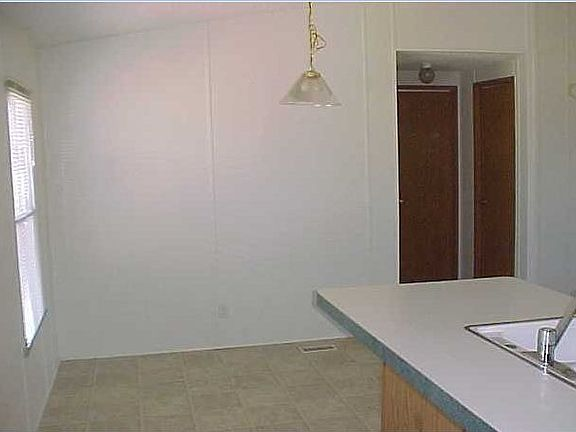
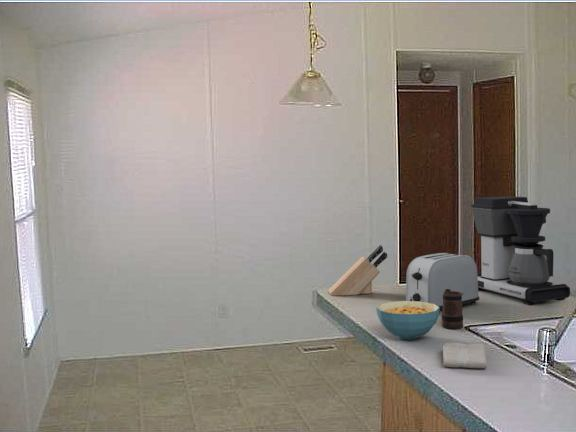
+ knife block [328,244,388,297]
+ washcloth [442,342,488,369]
+ toaster [405,252,480,310]
+ mug [441,289,464,330]
+ cereal bowl [375,300,441,341]
+ coffee maker [470,195,571,305]
